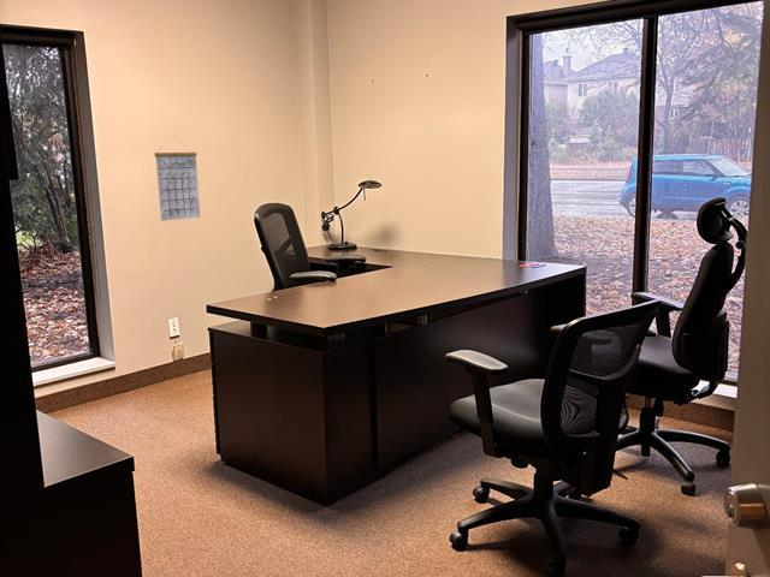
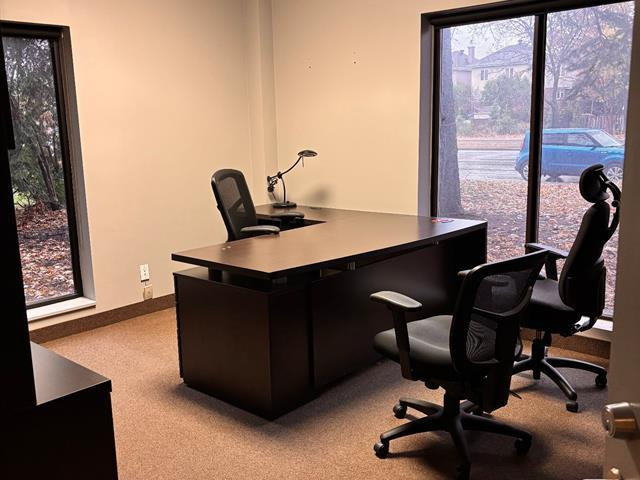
- calendar [154,136,201,222]
